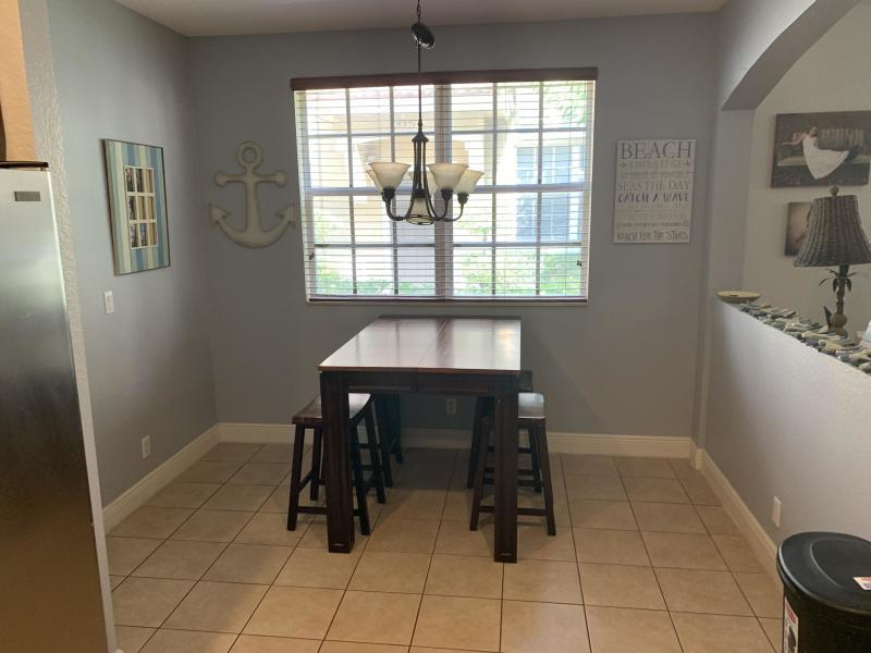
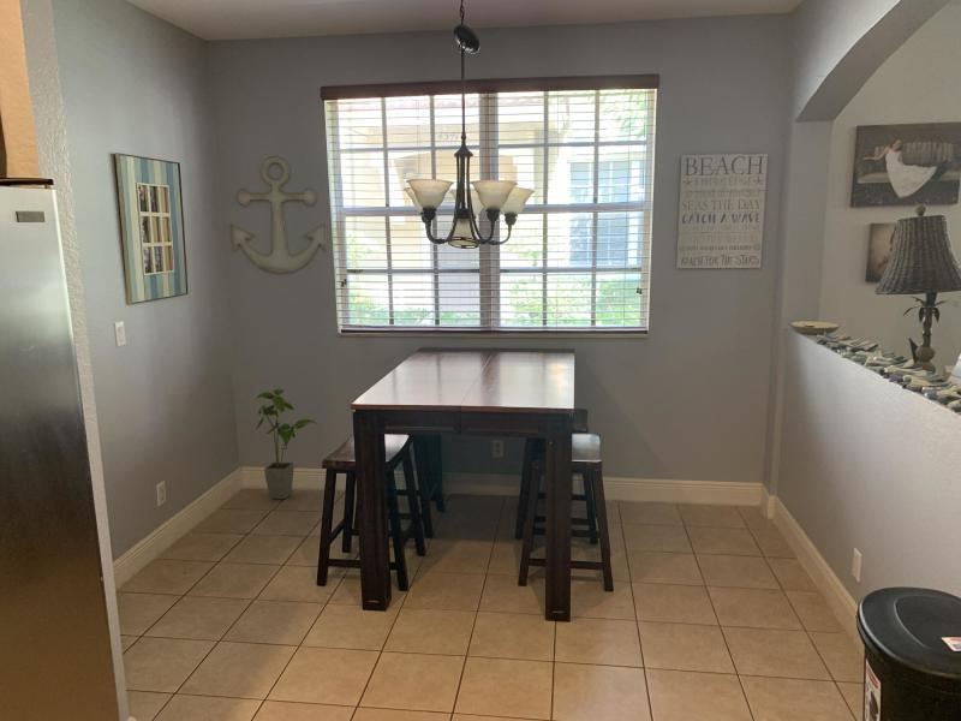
+ house plant [255,388,318,500]
